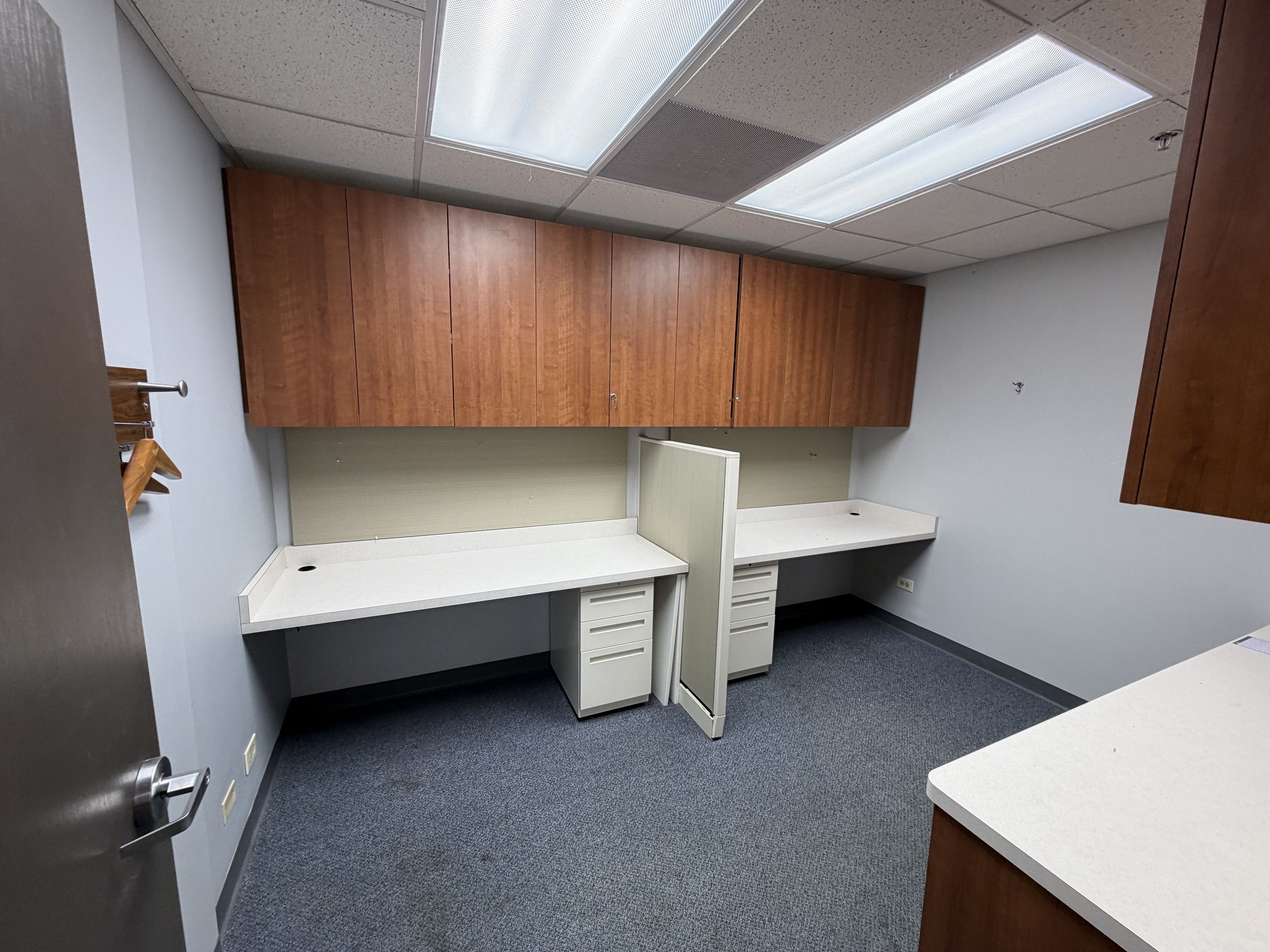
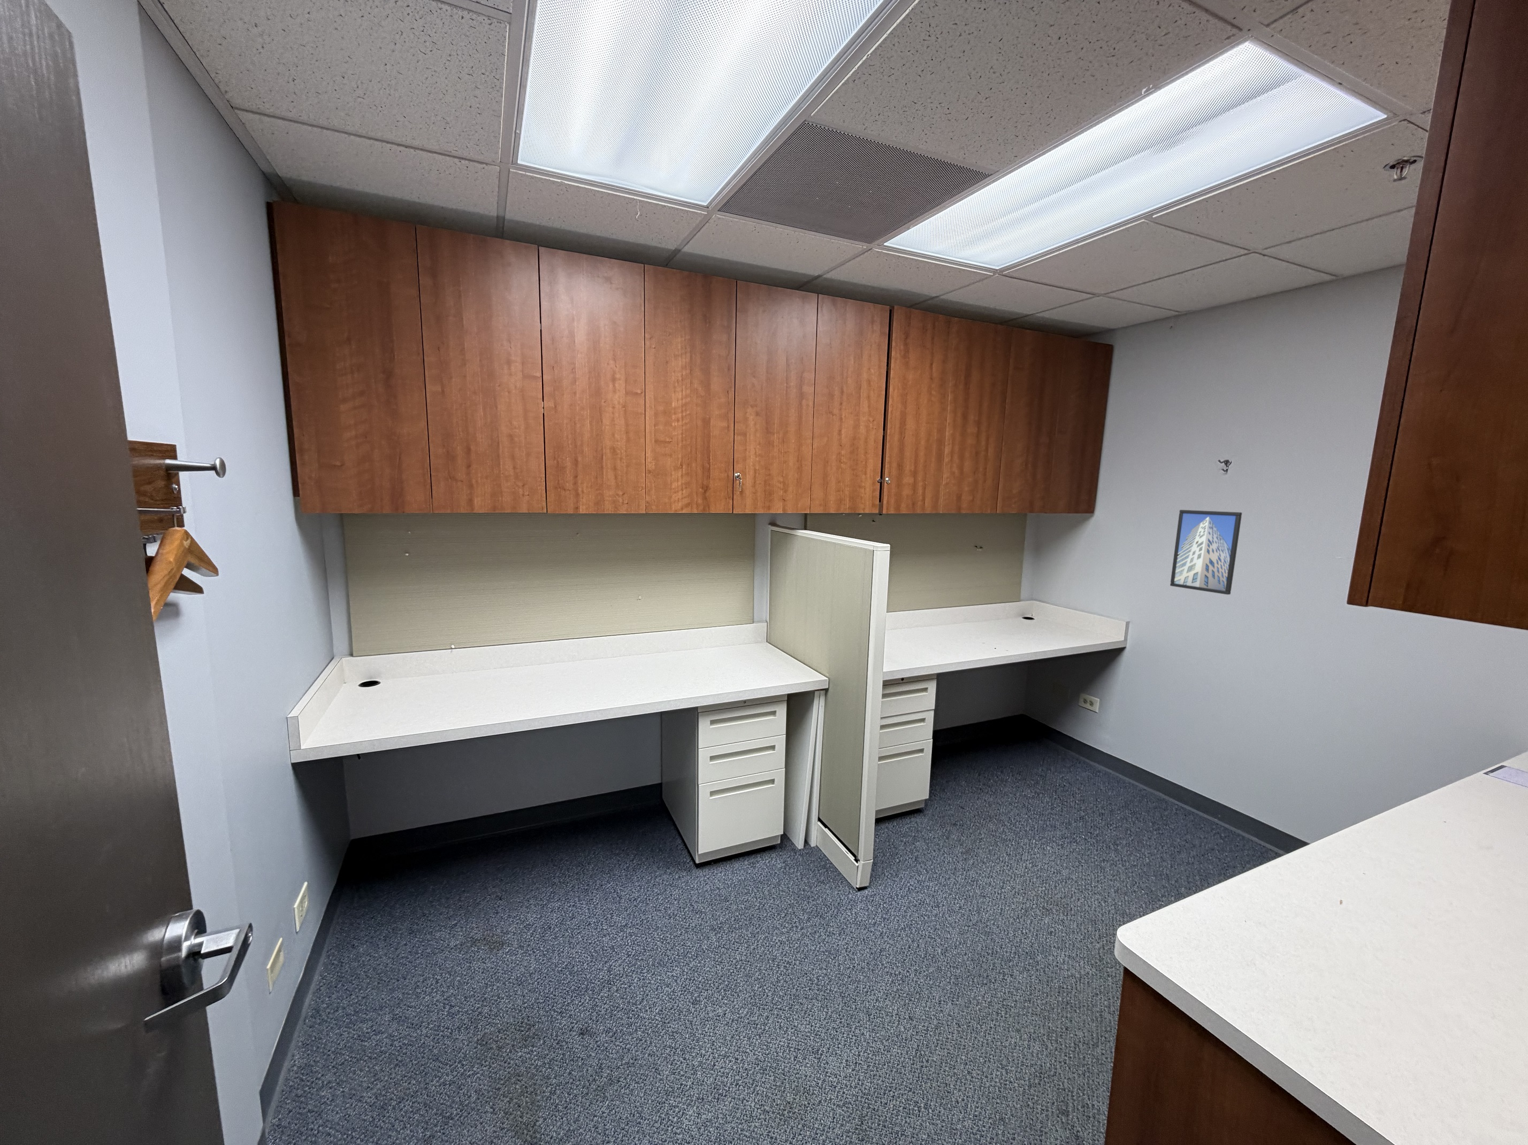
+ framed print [1169,510,1243,595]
